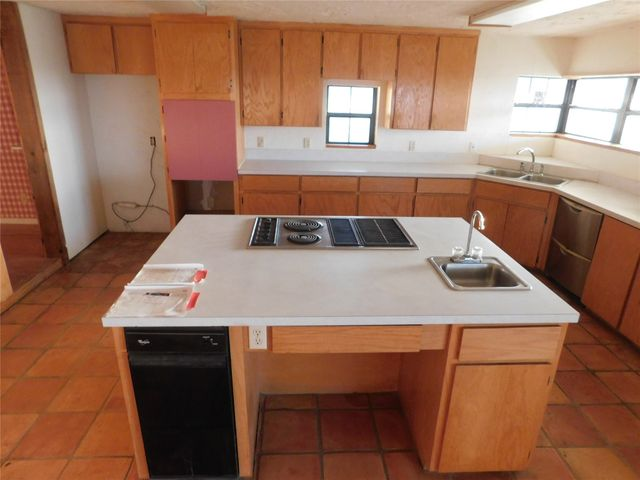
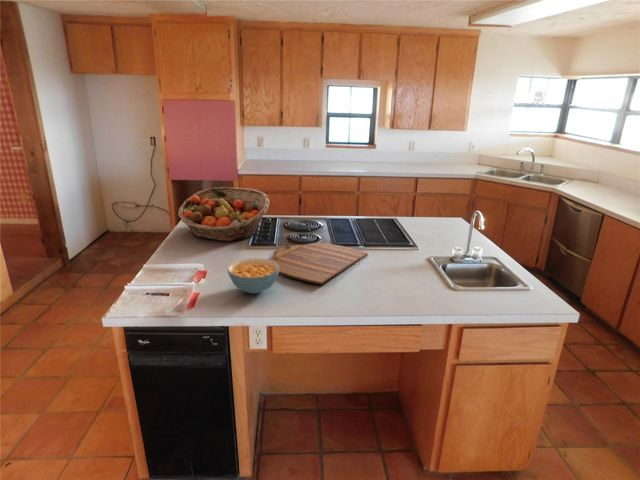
+ fruit basket [177,186,270,242]
+ cereal bowl [227,257,280,295]
+ cutting board [271,241,369,285]
